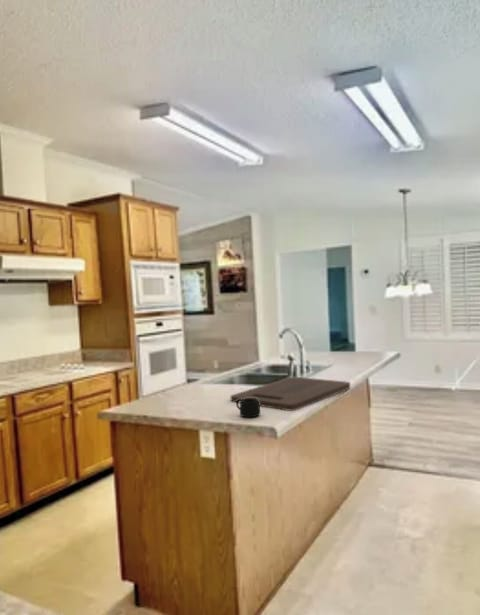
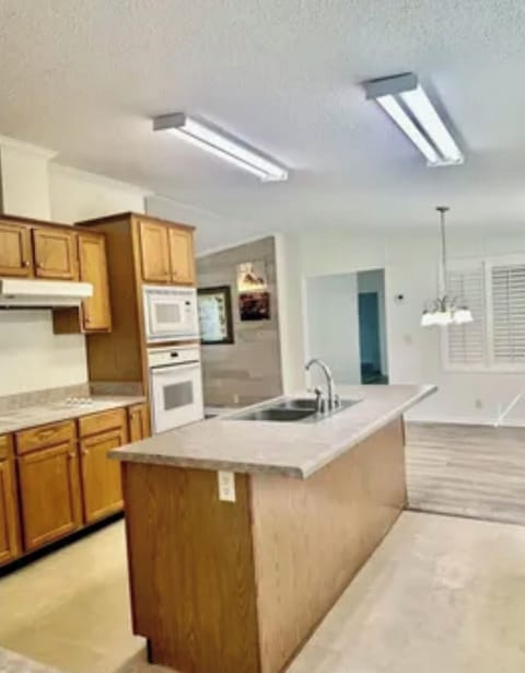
- mug [235,398,261,419]
- cutting board [229,376,351,412]
